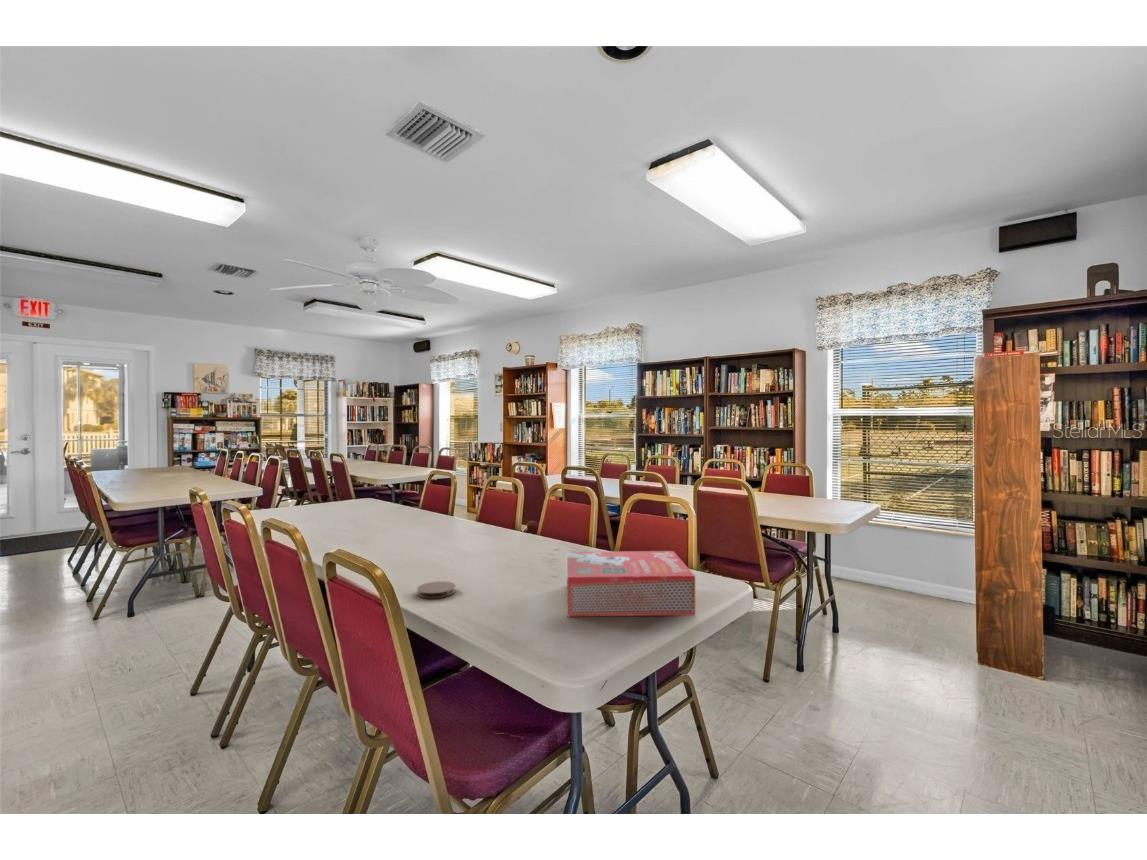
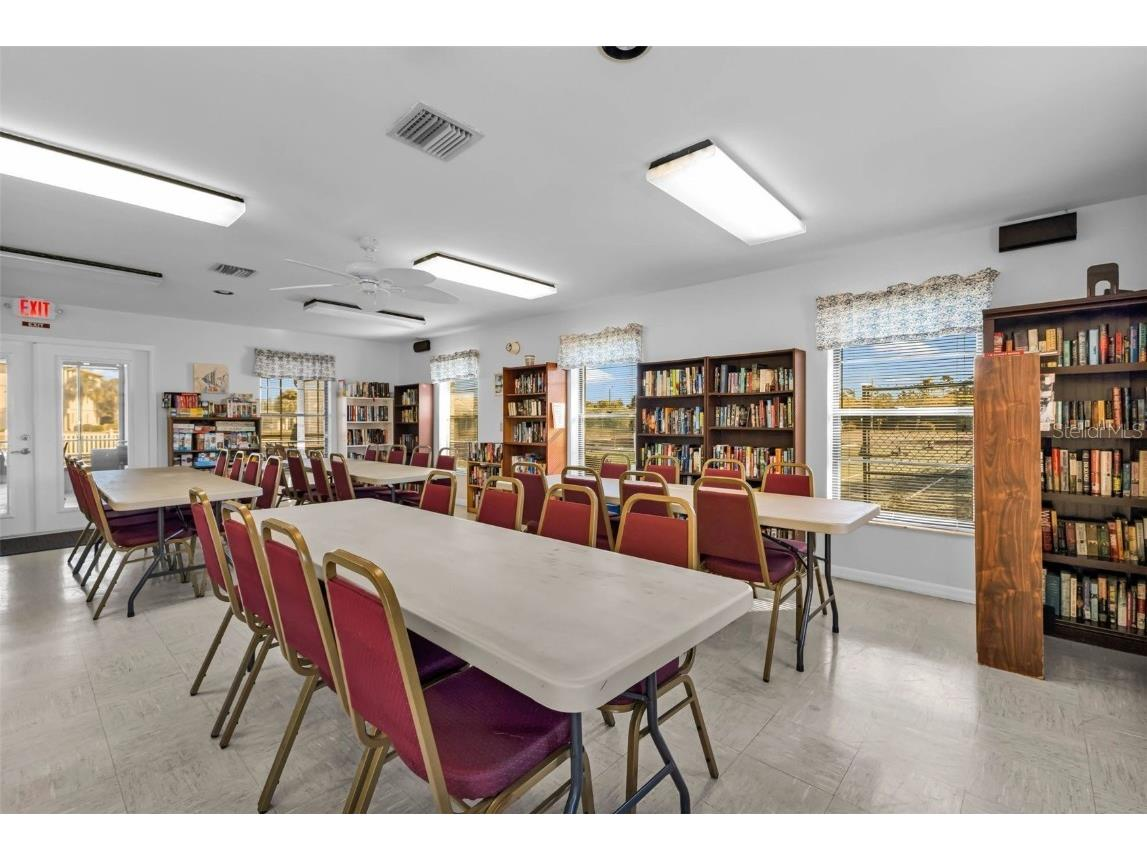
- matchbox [566,550,697,617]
- coaster [416,580,457,599]
